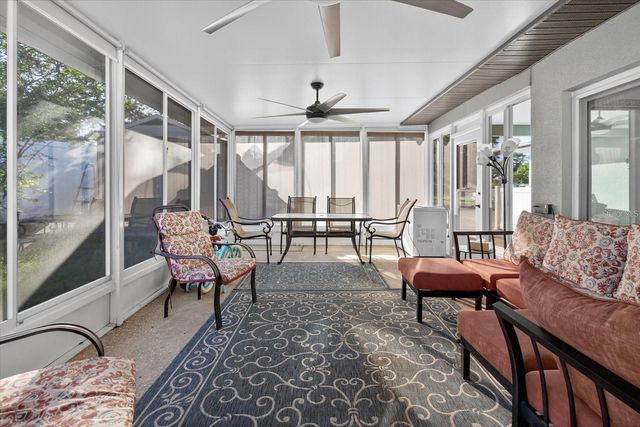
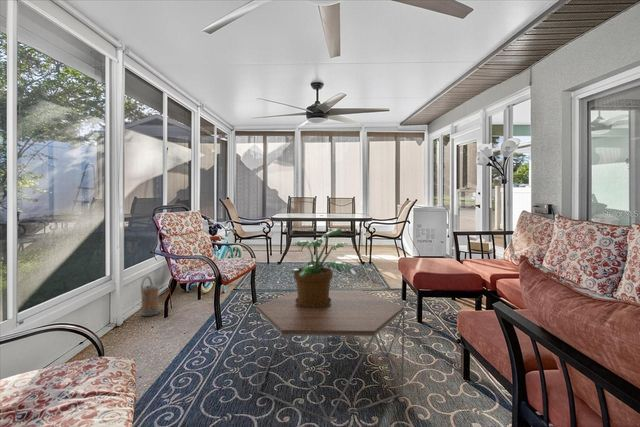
+ potted plant [286,228,356,308]
+ watering can [140,275,160,317]
+ coffee table [255,289,406,423]
